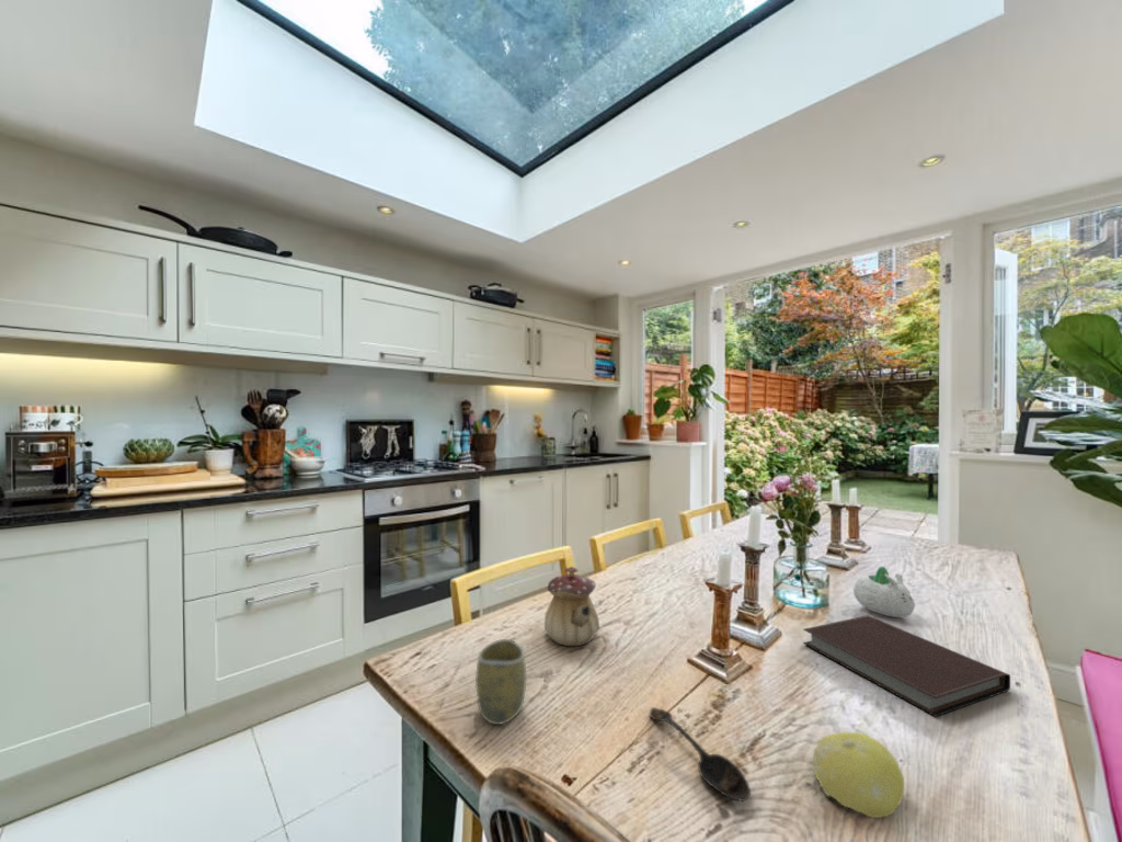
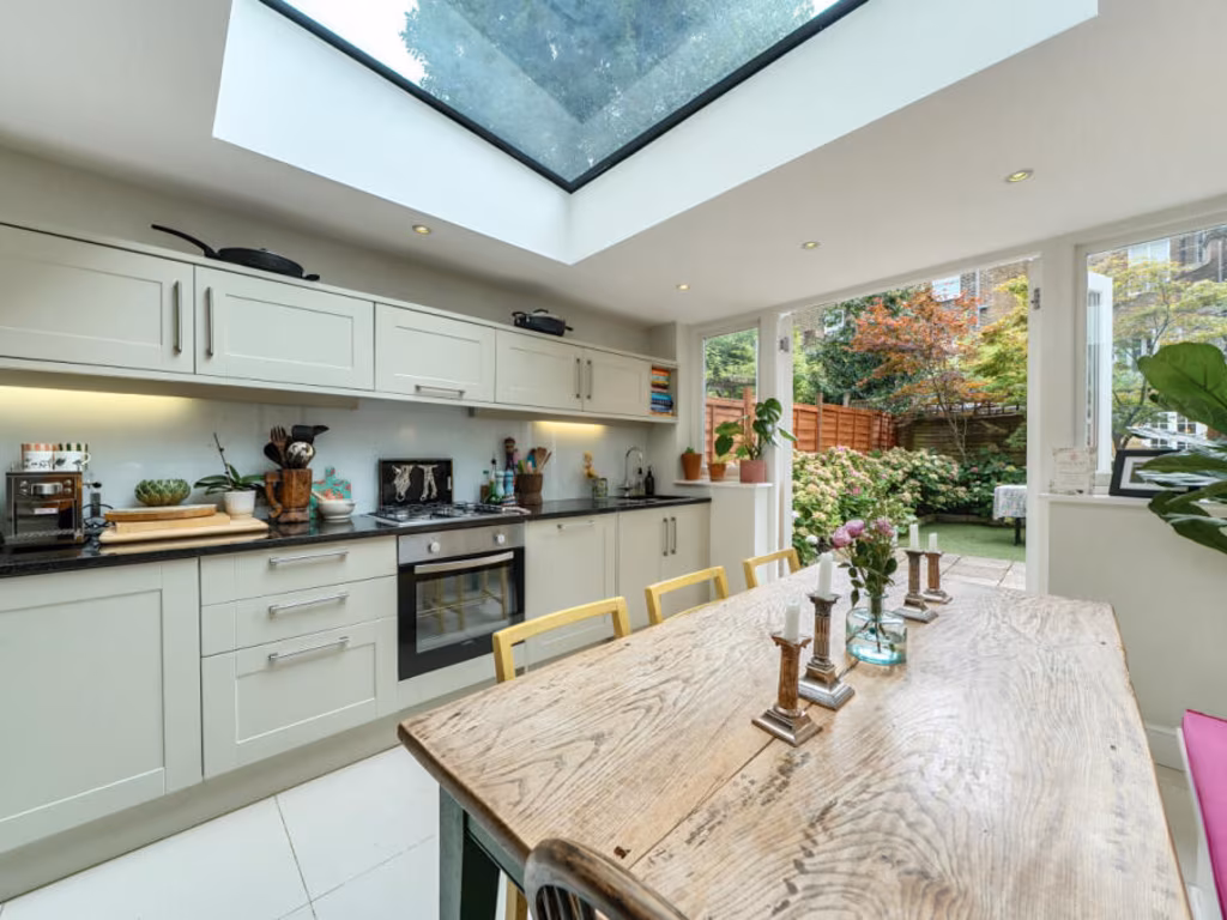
- teapot [543,566,600,647]
- fruit [812,731,905,819]
- notebook [802,614,1011,718]
- spoon [649,706,752,803]
- cup [474,638,527,726]
- succulent planter [852,565,916,618]
